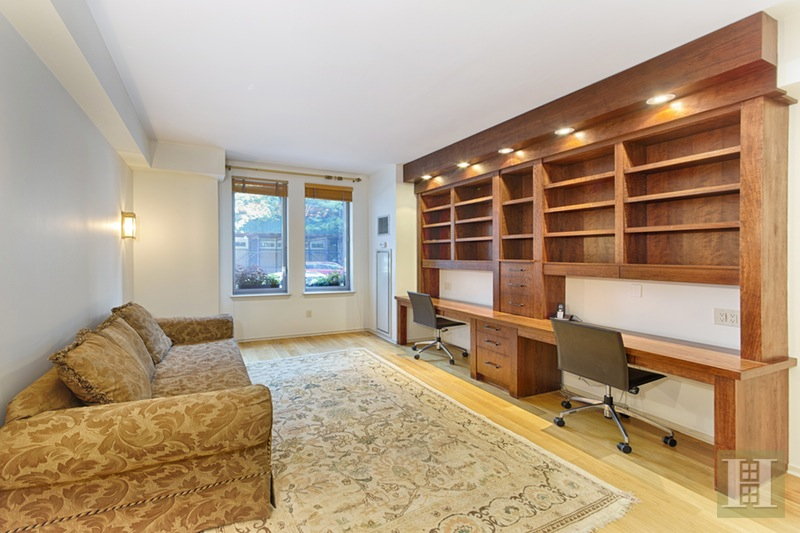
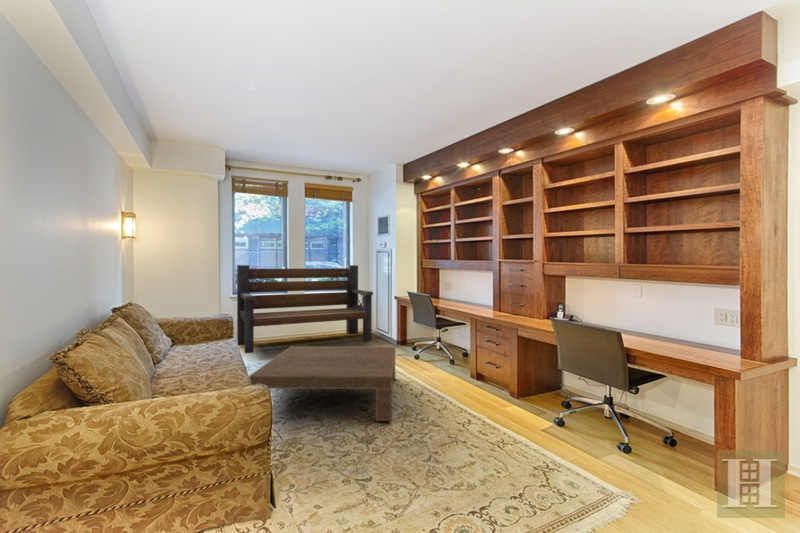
+ coffee table [248,345,397,422]
+ bench [236,264,374,354]
